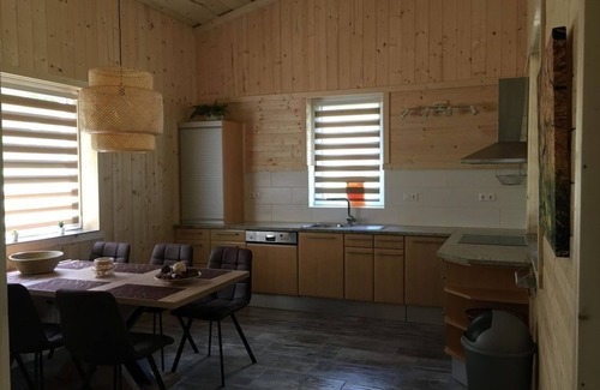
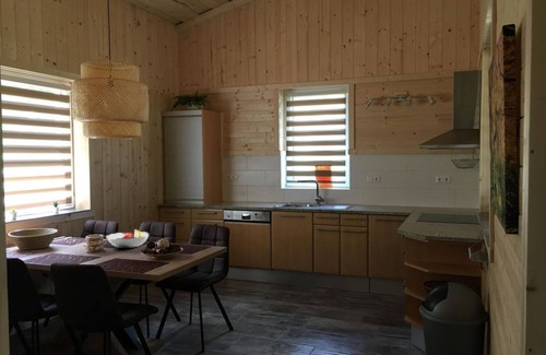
+ fruit bowl [105,228,151,249]
